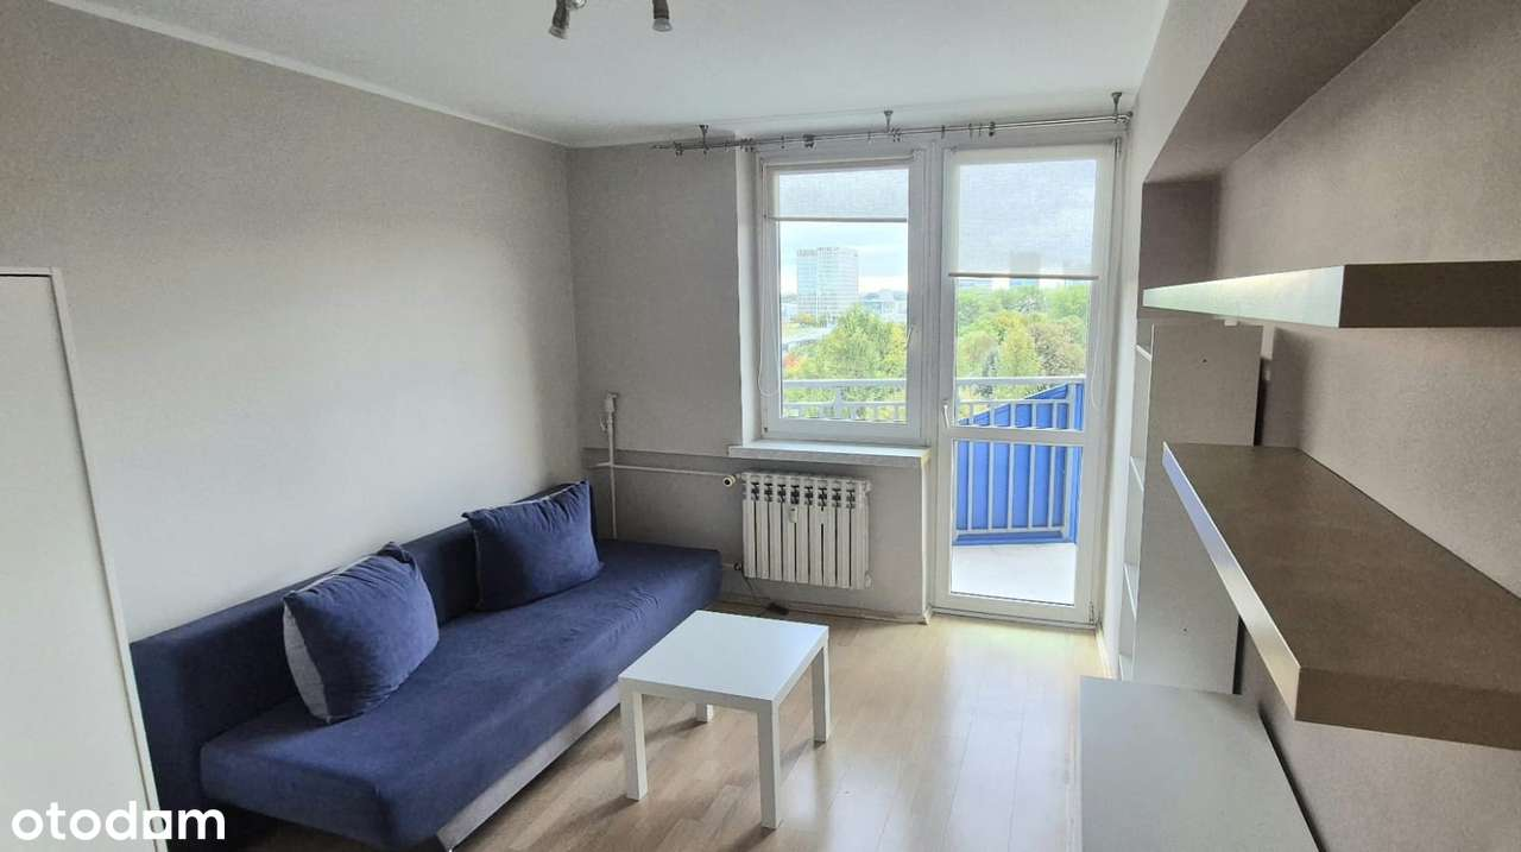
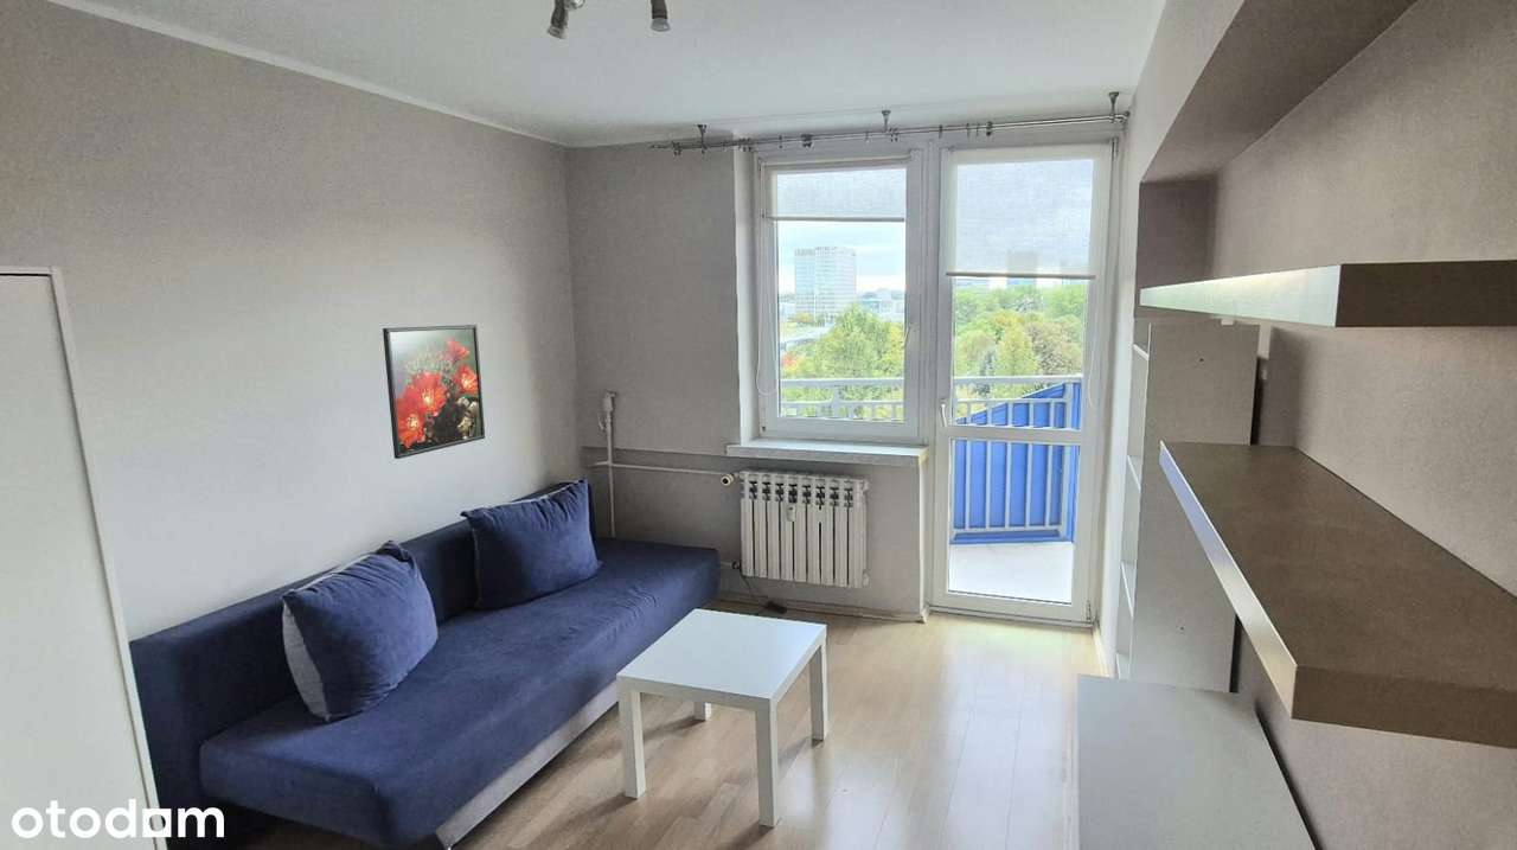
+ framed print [382,324,486,460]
